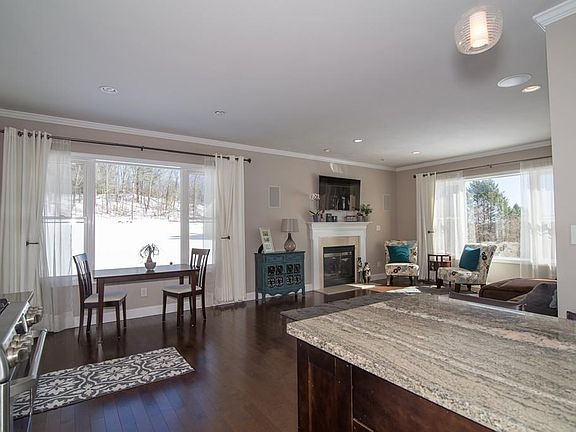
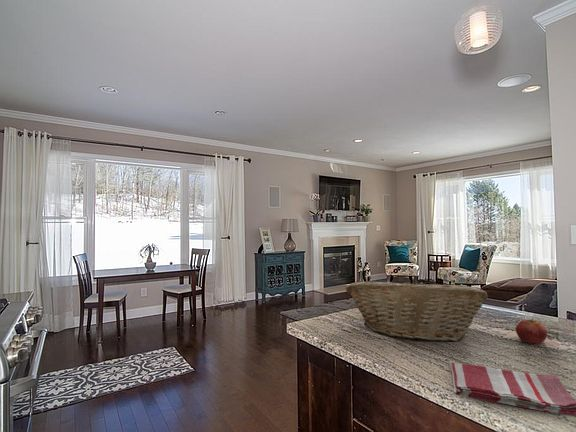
+ apple [515,316,548,345]
+ dish towel [450,362,576,418]
+ fruit basket [345,279,489,342]
